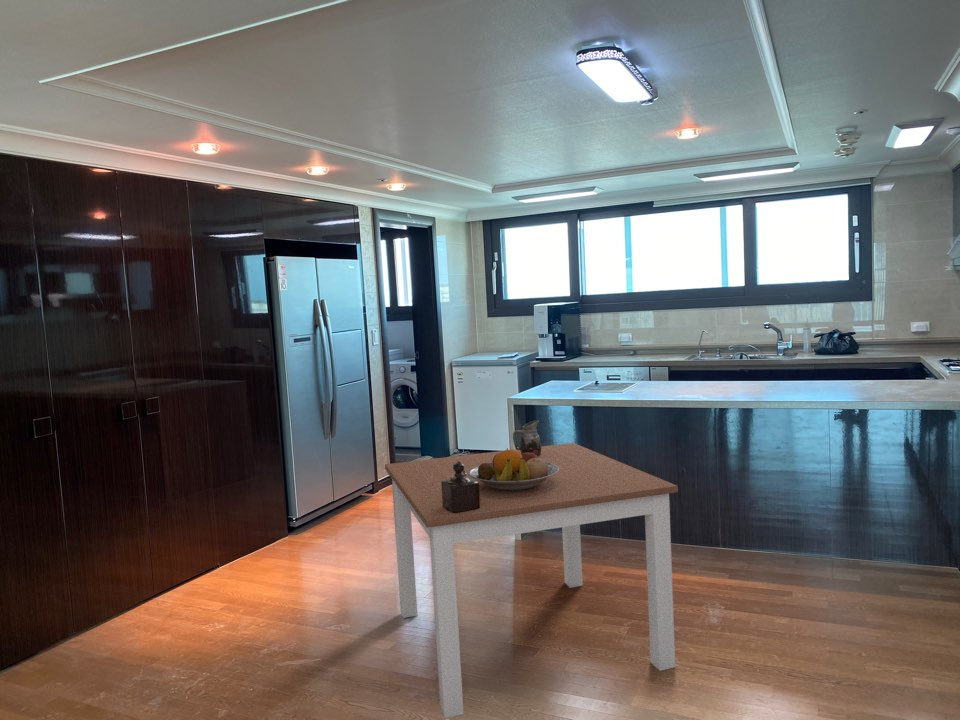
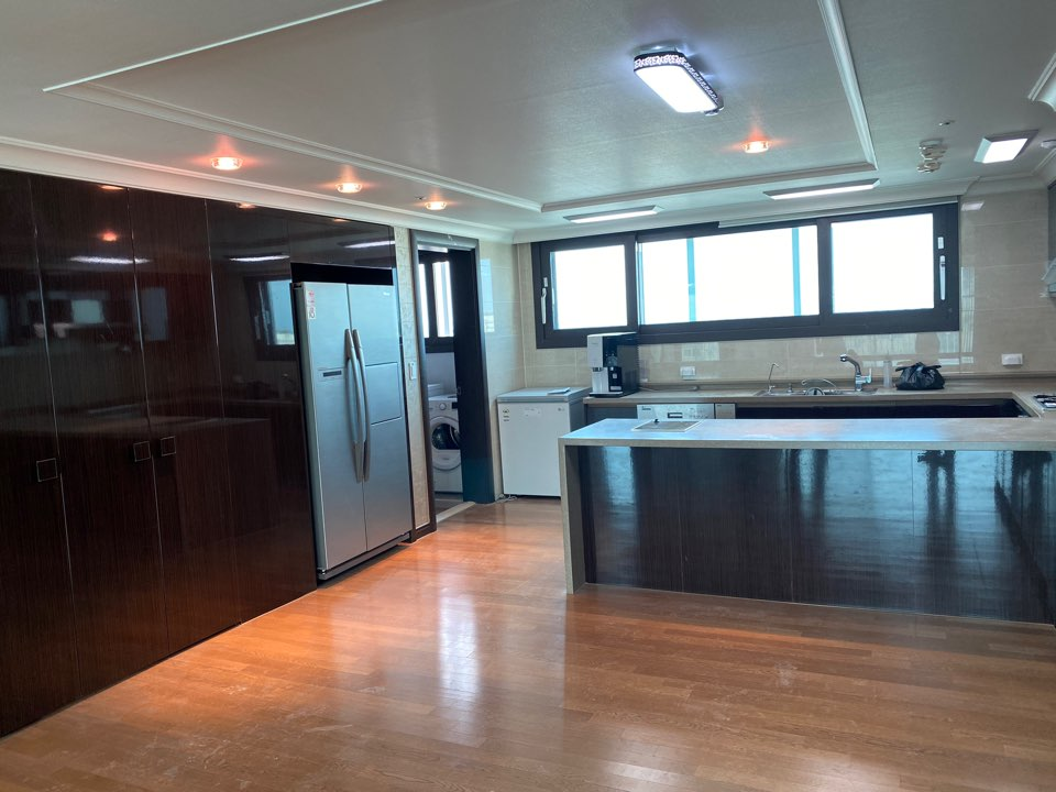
- pepper mill [441,461,480,513]
- dining table [384,442,679,719]
- fruit bowl [469,447,559,491]
- pitcher [512,419,542,456]
